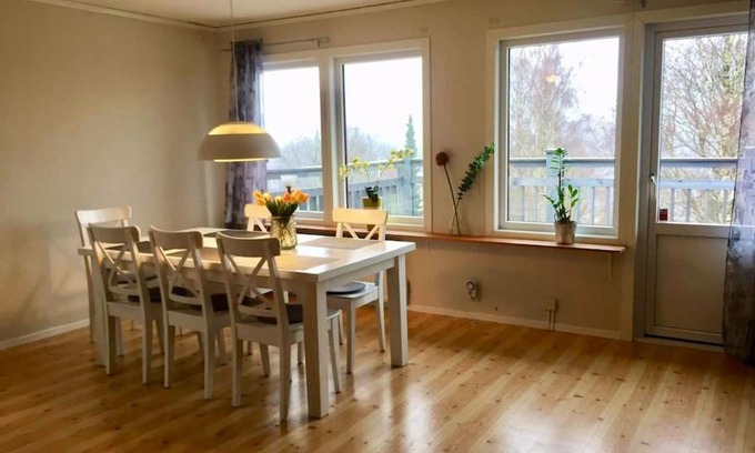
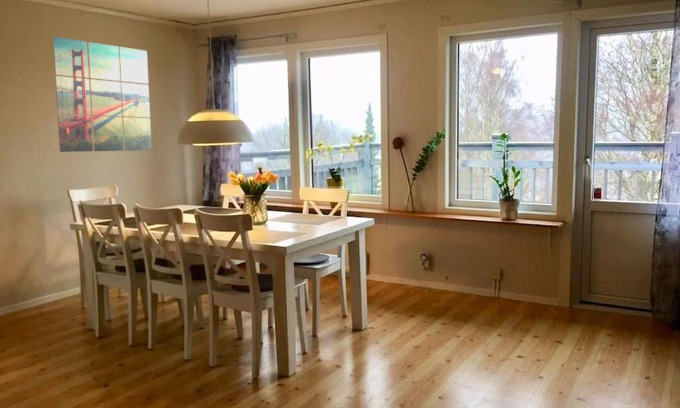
+ wall art [52,35,153,153]
